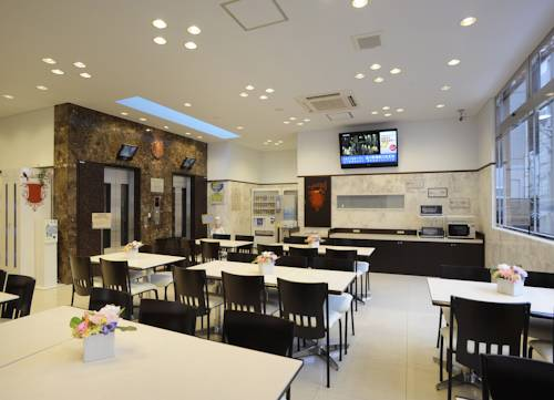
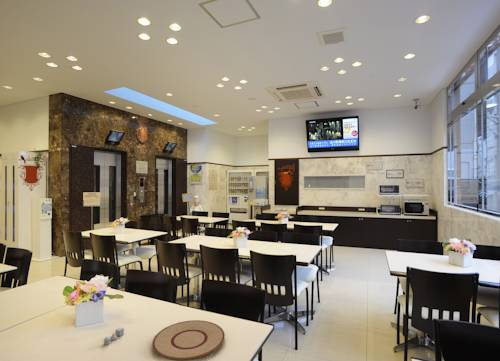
+ plate [152,319,226,361]
+ salt and pepper shaker set [103,326,125,346]
